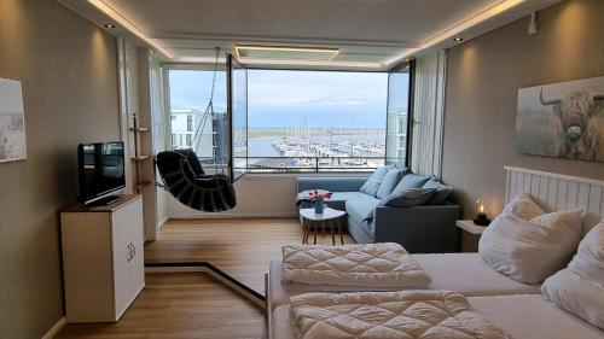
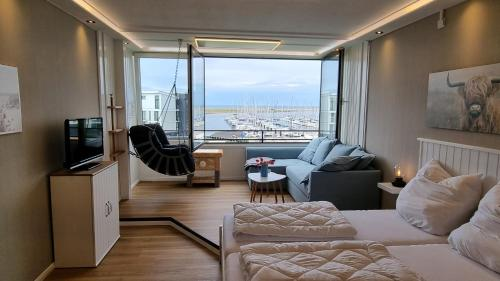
+ side table [186,148,224,188]
